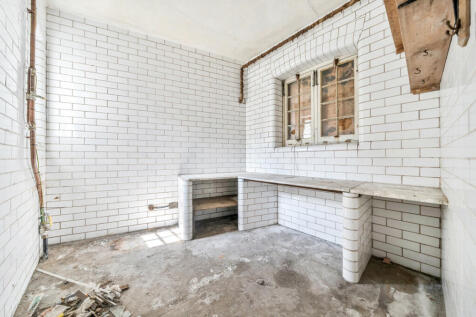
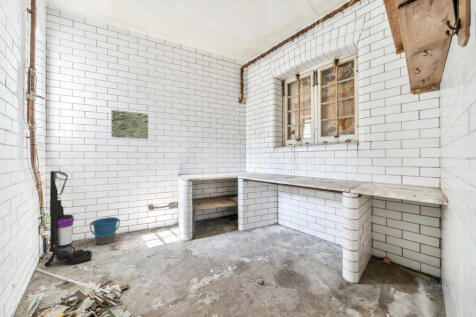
+ wall art [110,109,149,140]
+ vacuum cleaner [43,170,92,267]
+ bucket [89,216,121,246]
